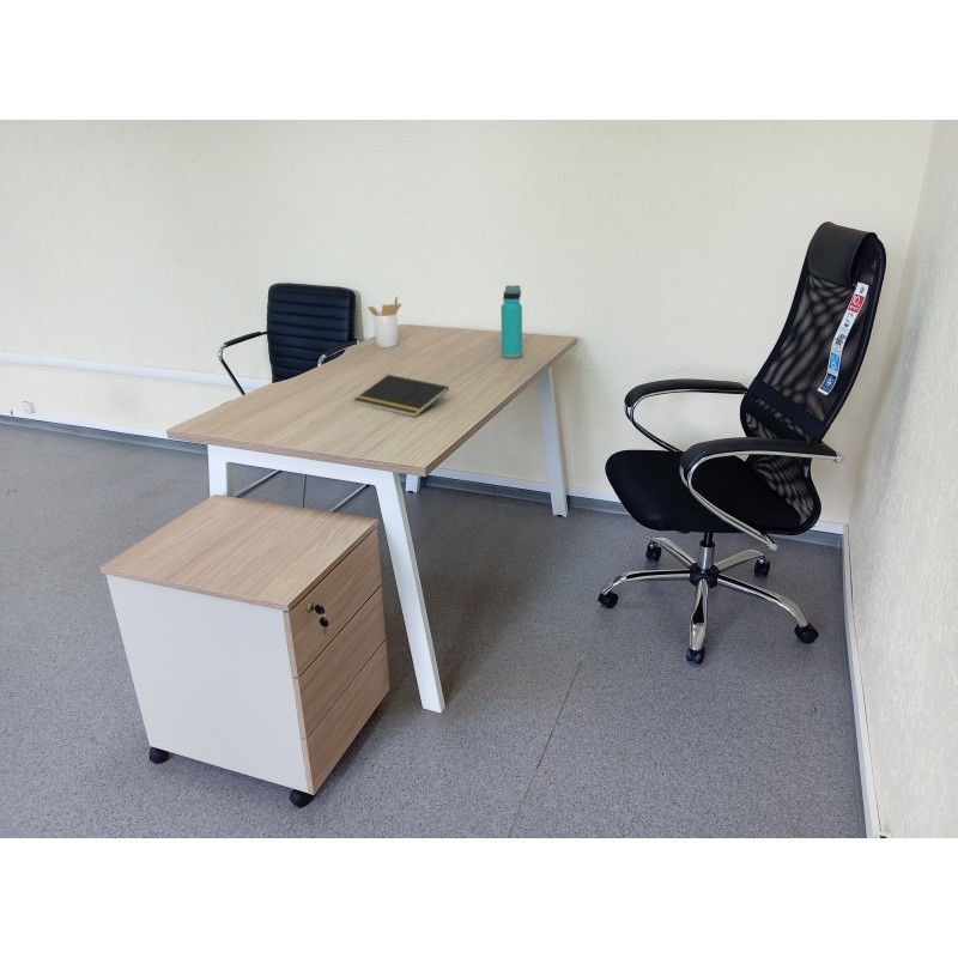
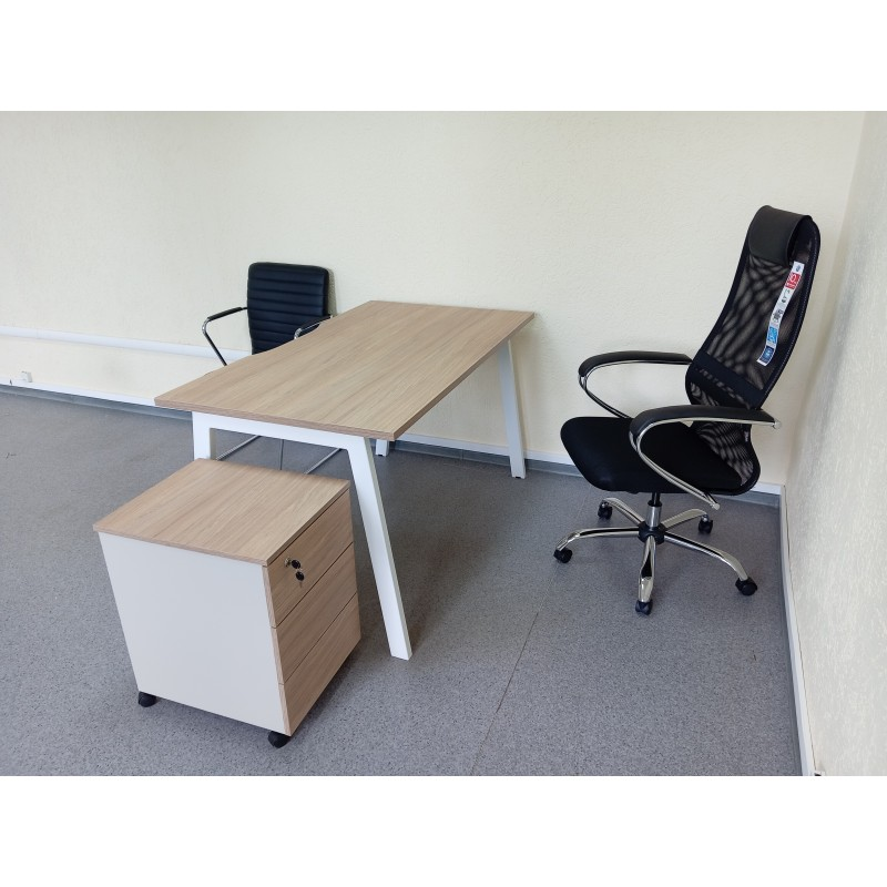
- notepad [352,374,450,418]
- utensil holder [366,296,402,348]
- water bottle [499,284,523,359]
